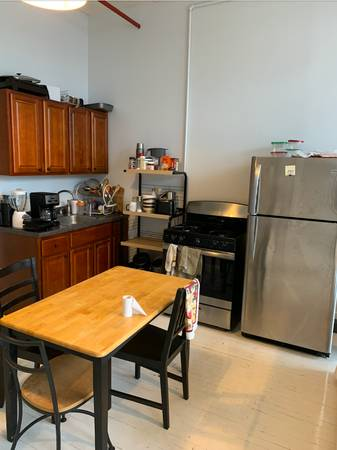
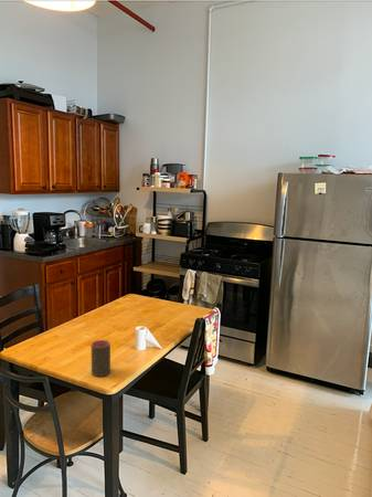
+ cup [91,339,111,378]
